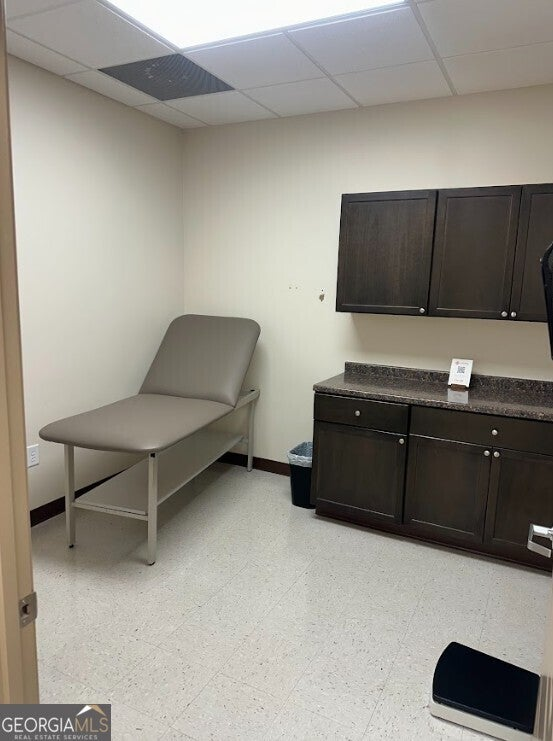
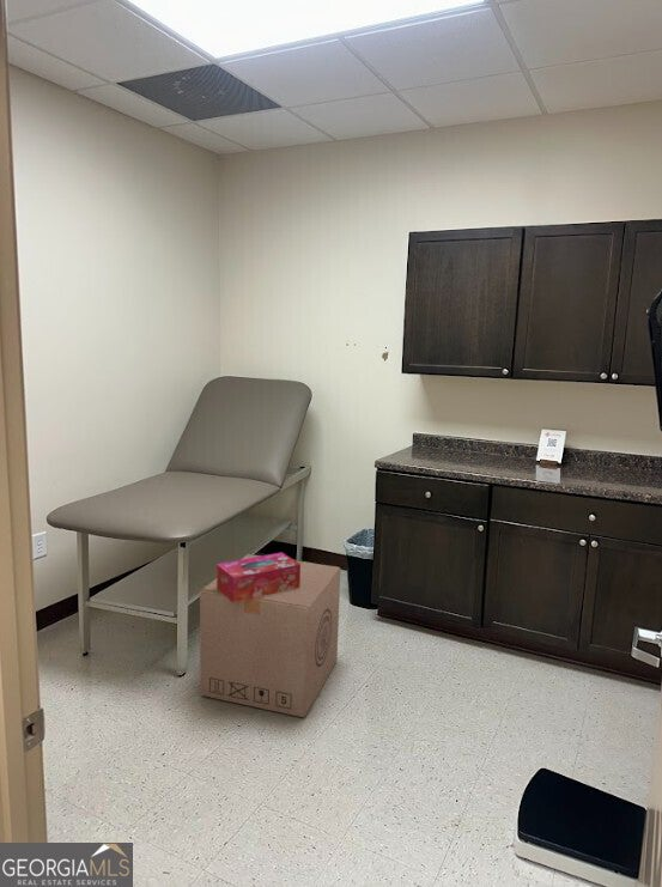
+ cardboard box [199,553,341,718]
+ tissue box [215,551,300,602]
